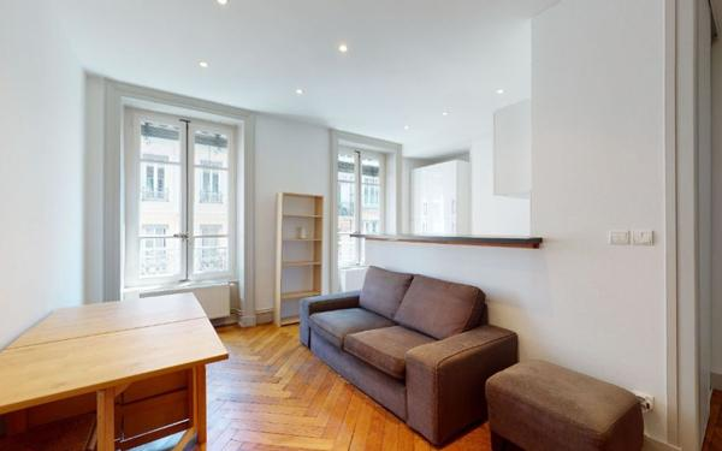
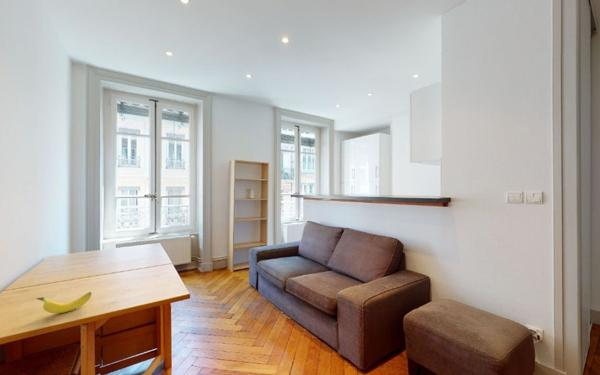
+ banana [35,291,93,314]
